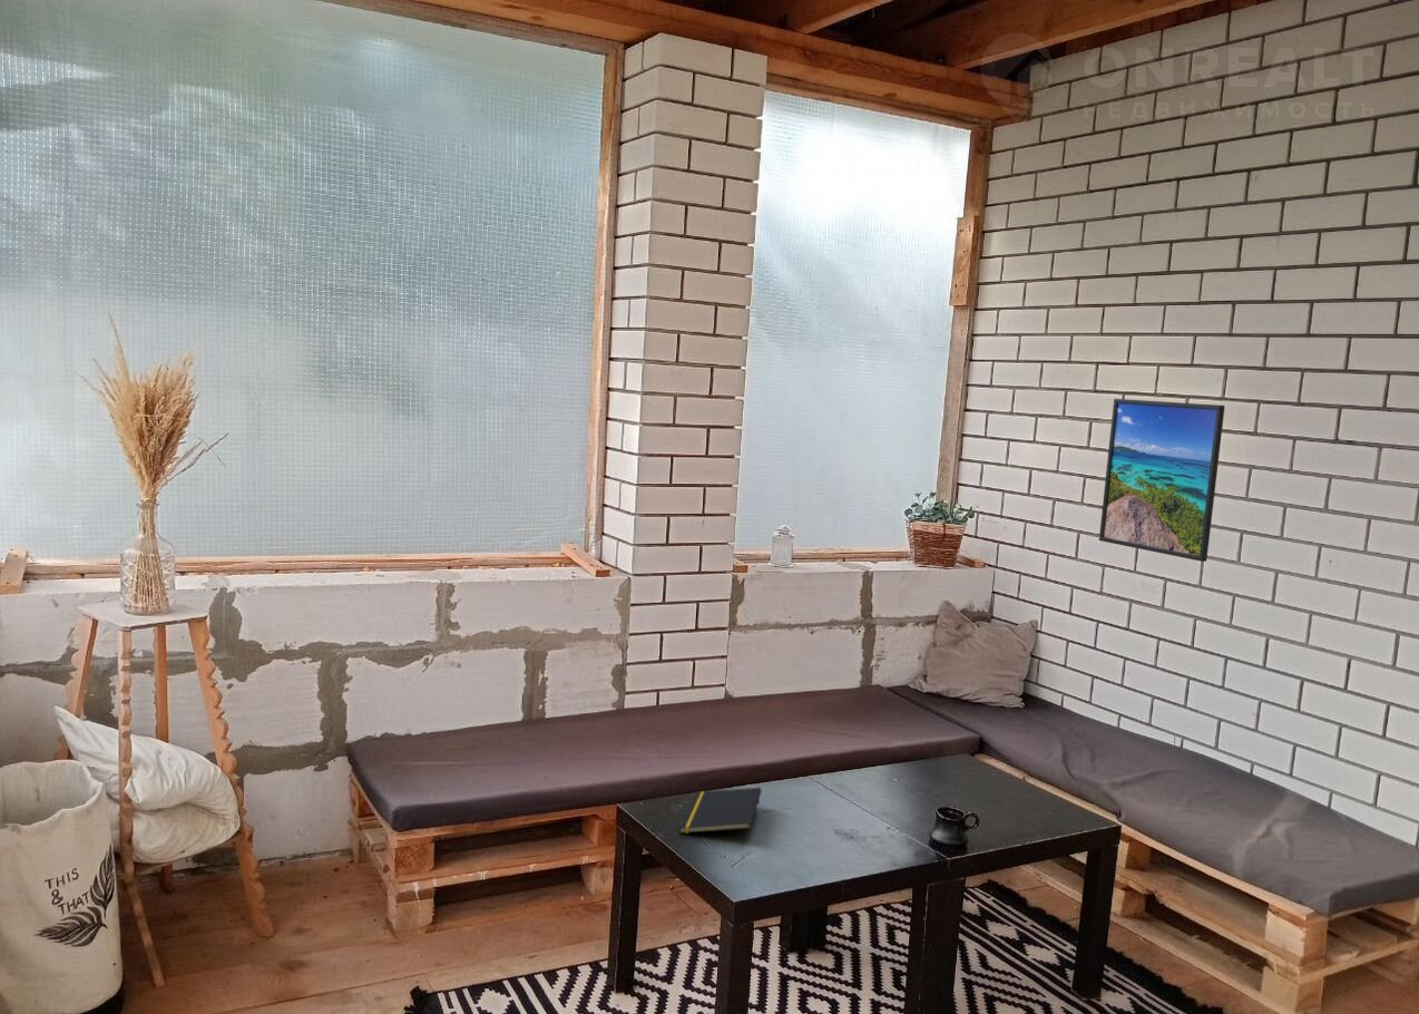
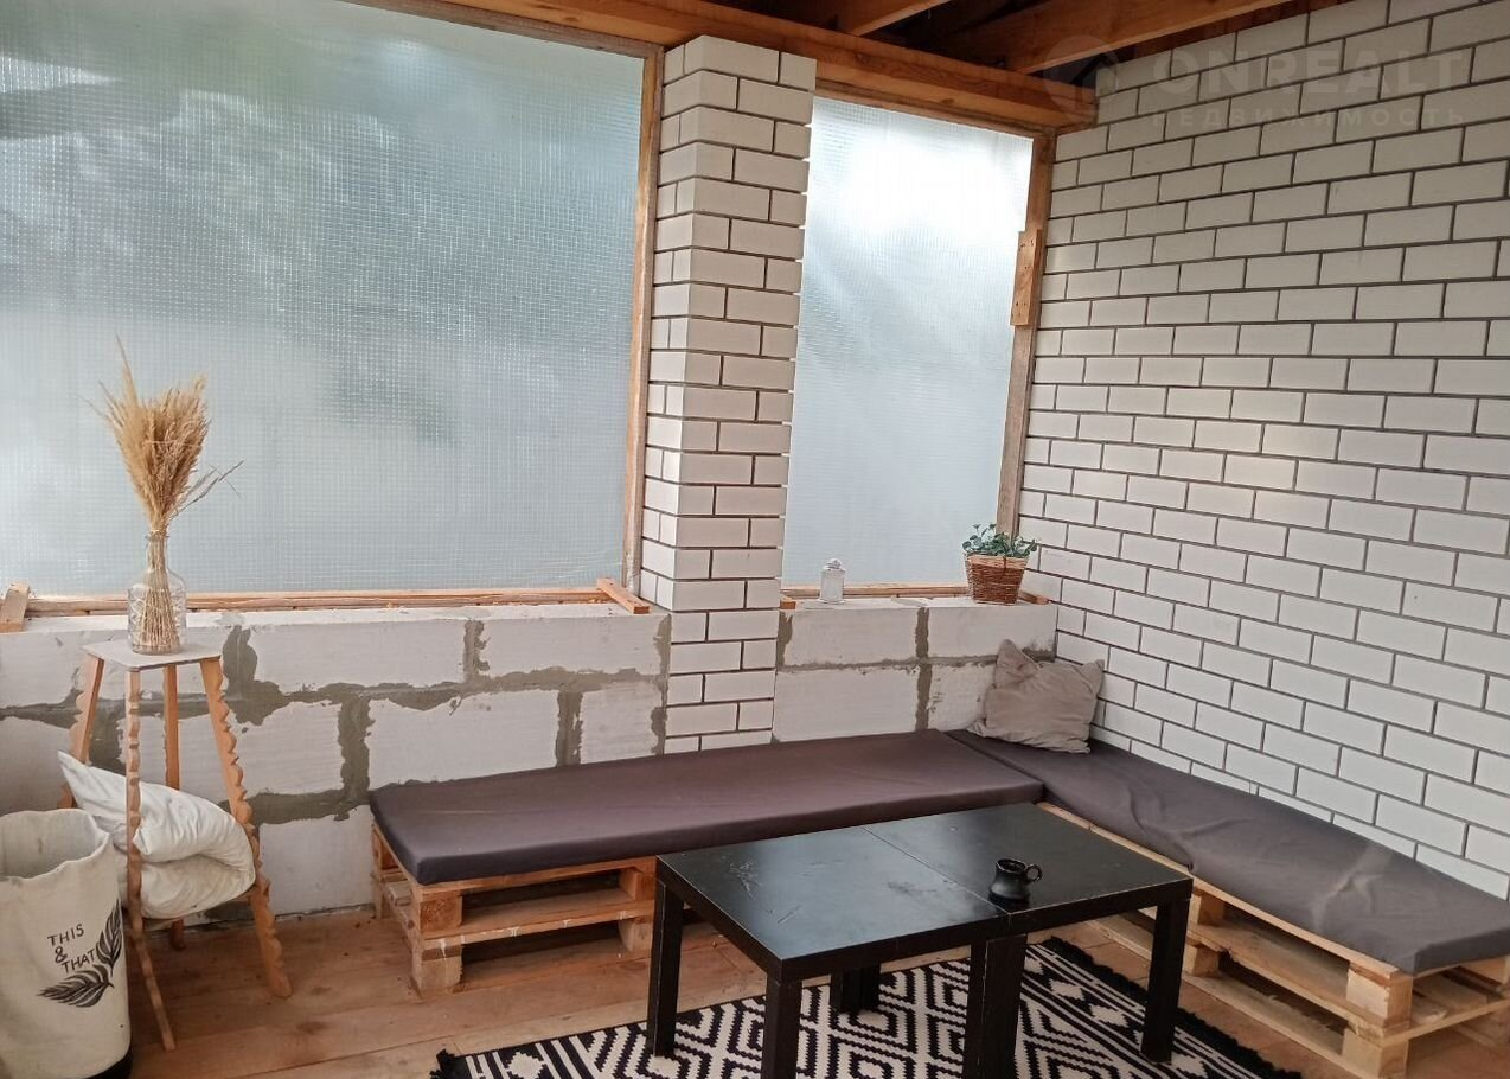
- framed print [1098,398,1225,563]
- notepad [678,787,762,835]
